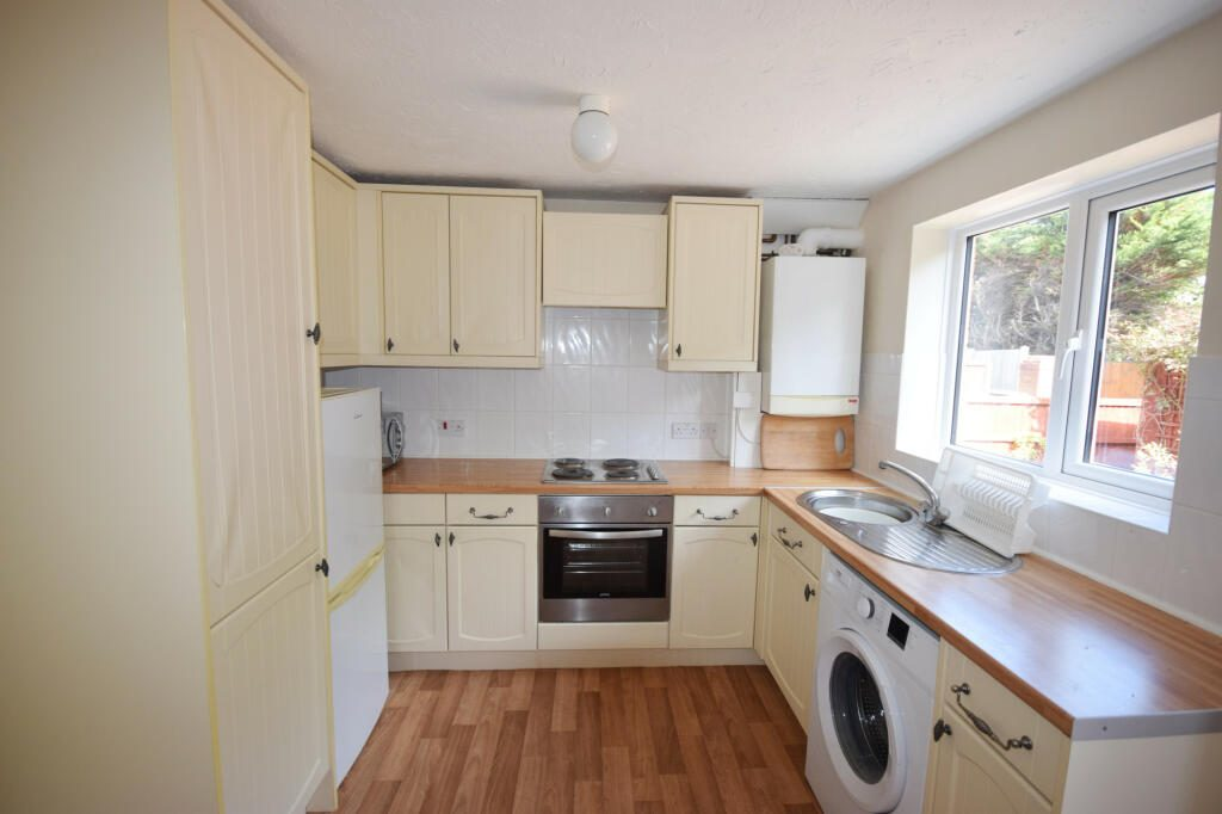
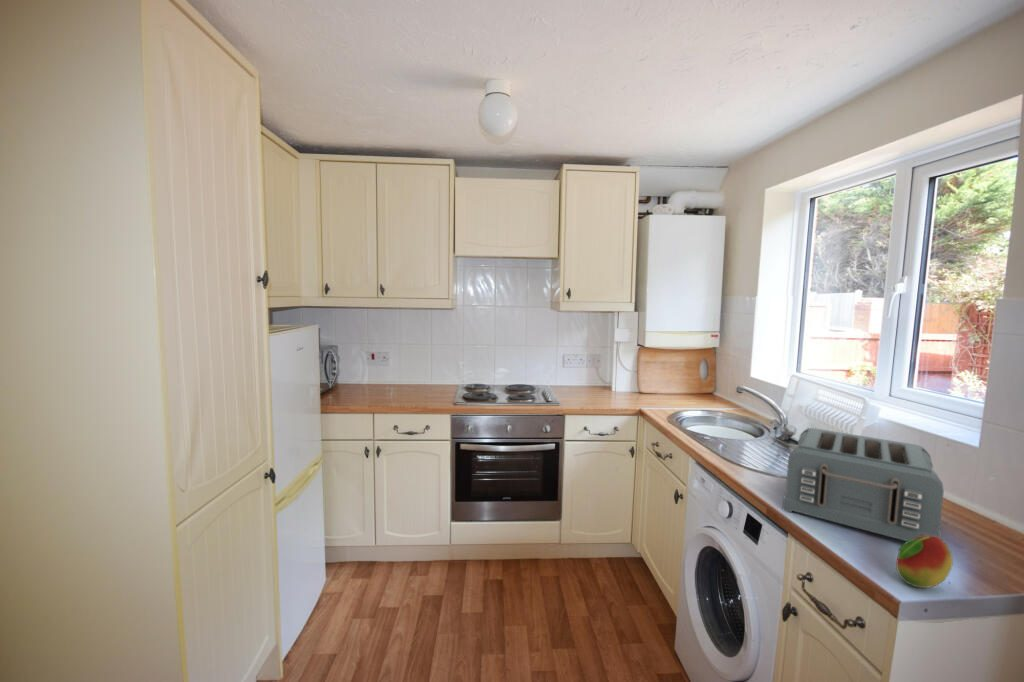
+ toaster [782,427,945,542]
+ fruit [895,535,954,589]
